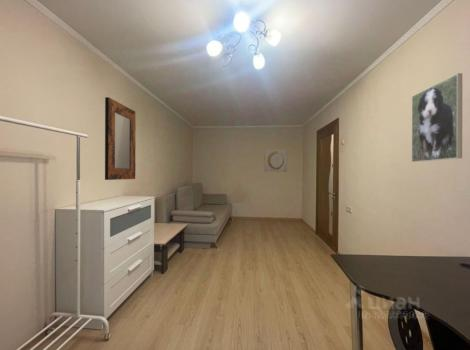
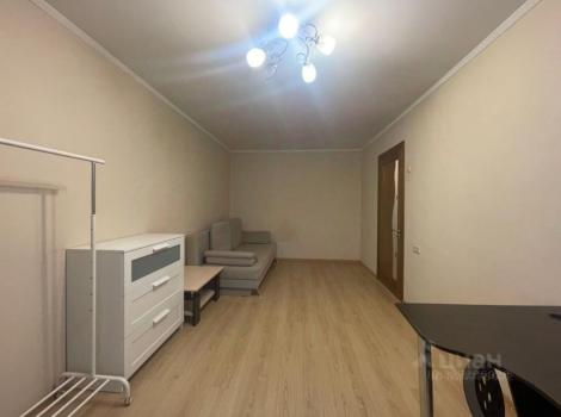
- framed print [411,72,463,163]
- wall art [263,148,288,173]
- home mirror [104,96,137,181]
